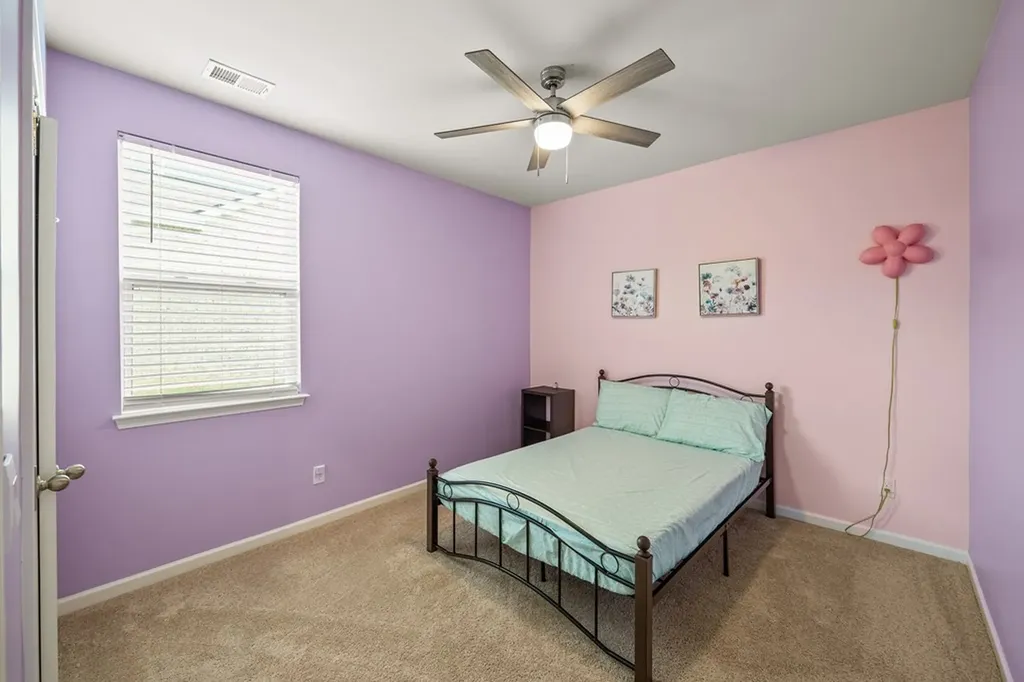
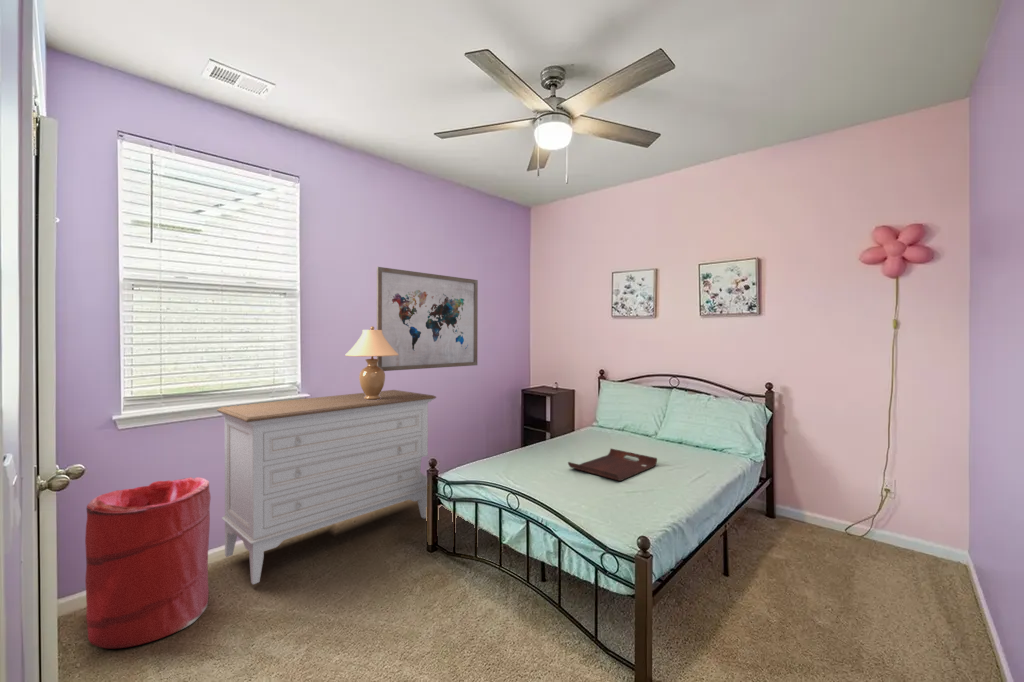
+ laundry hamper [84,476,212,650]
+ table lamp [345,325,399,400]
+ wall art [376,266,479,372]
+ dresser [216,389,437,585]
+ serving tray [567,447,658,482]
